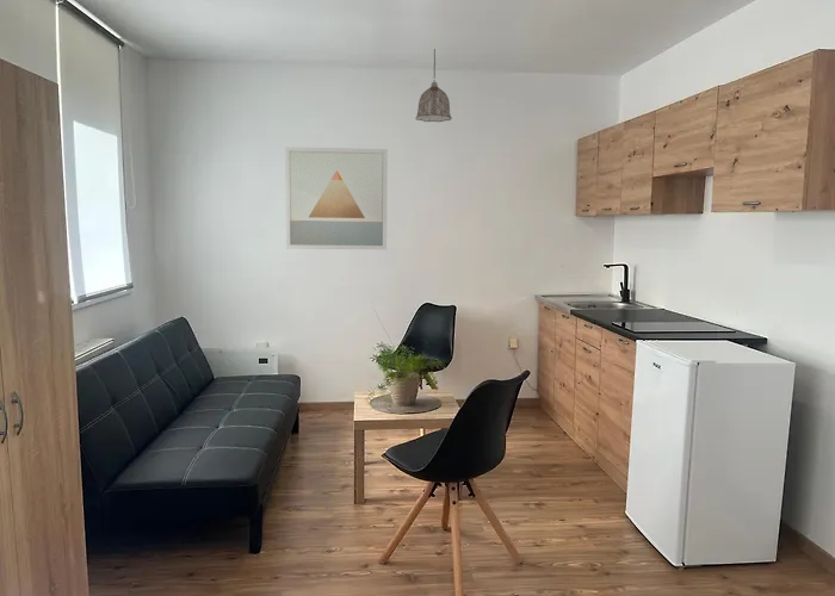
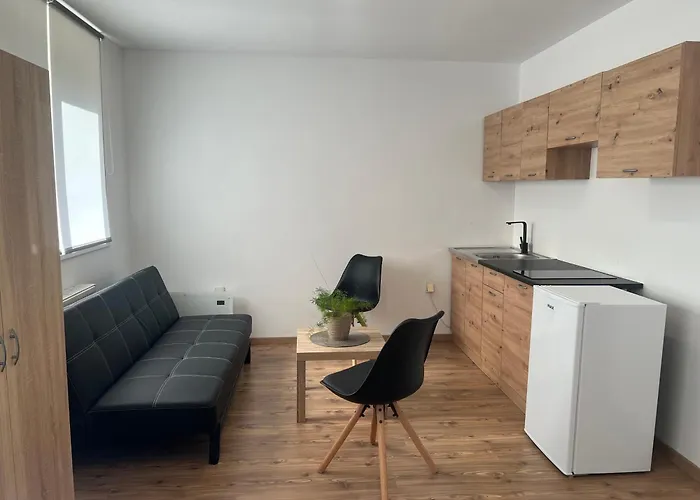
- wall art [284,145,389,250]
- pendant lamp [415,48,452,123]
